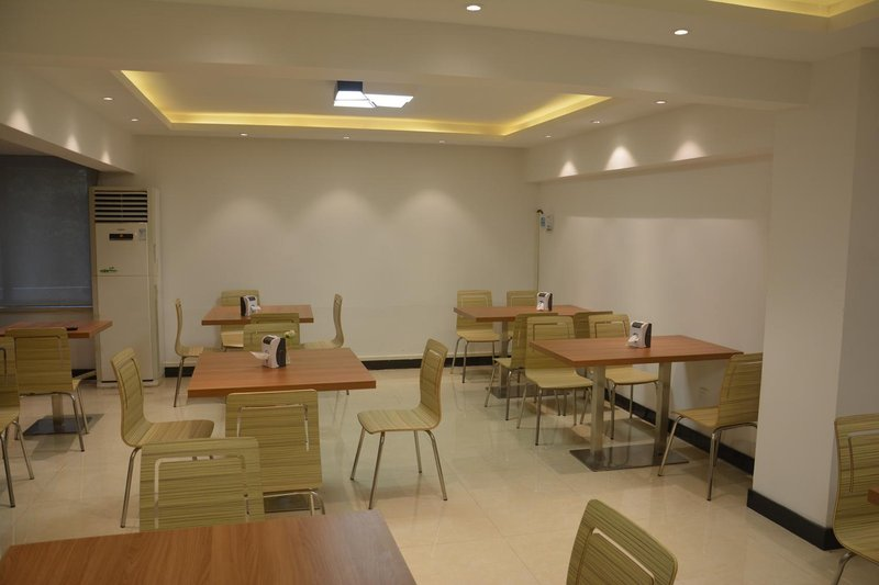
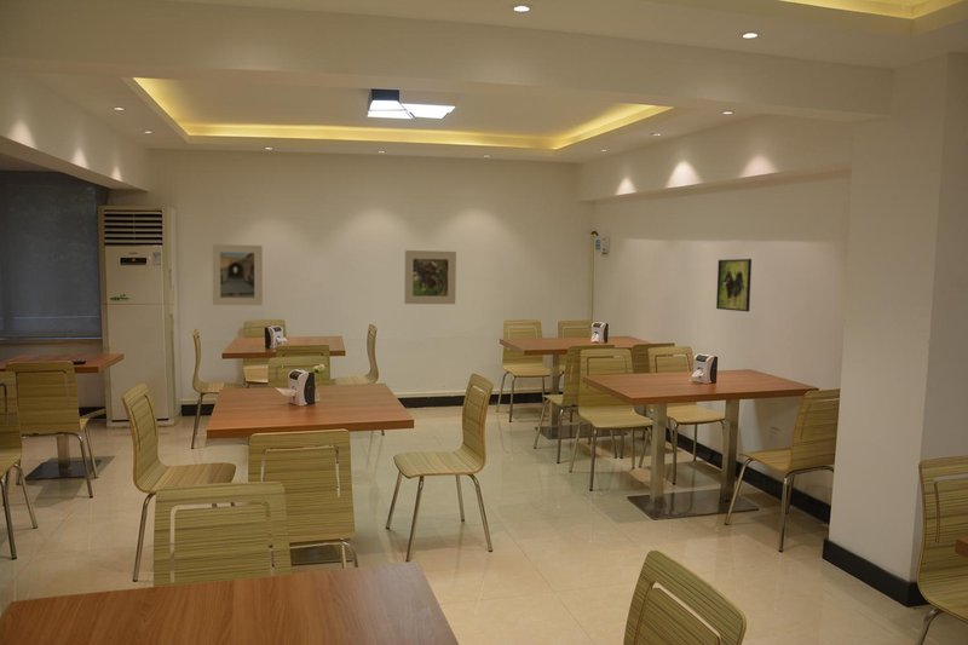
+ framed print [211,243,264,306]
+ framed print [403,249,457,305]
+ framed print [715,258,753,312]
